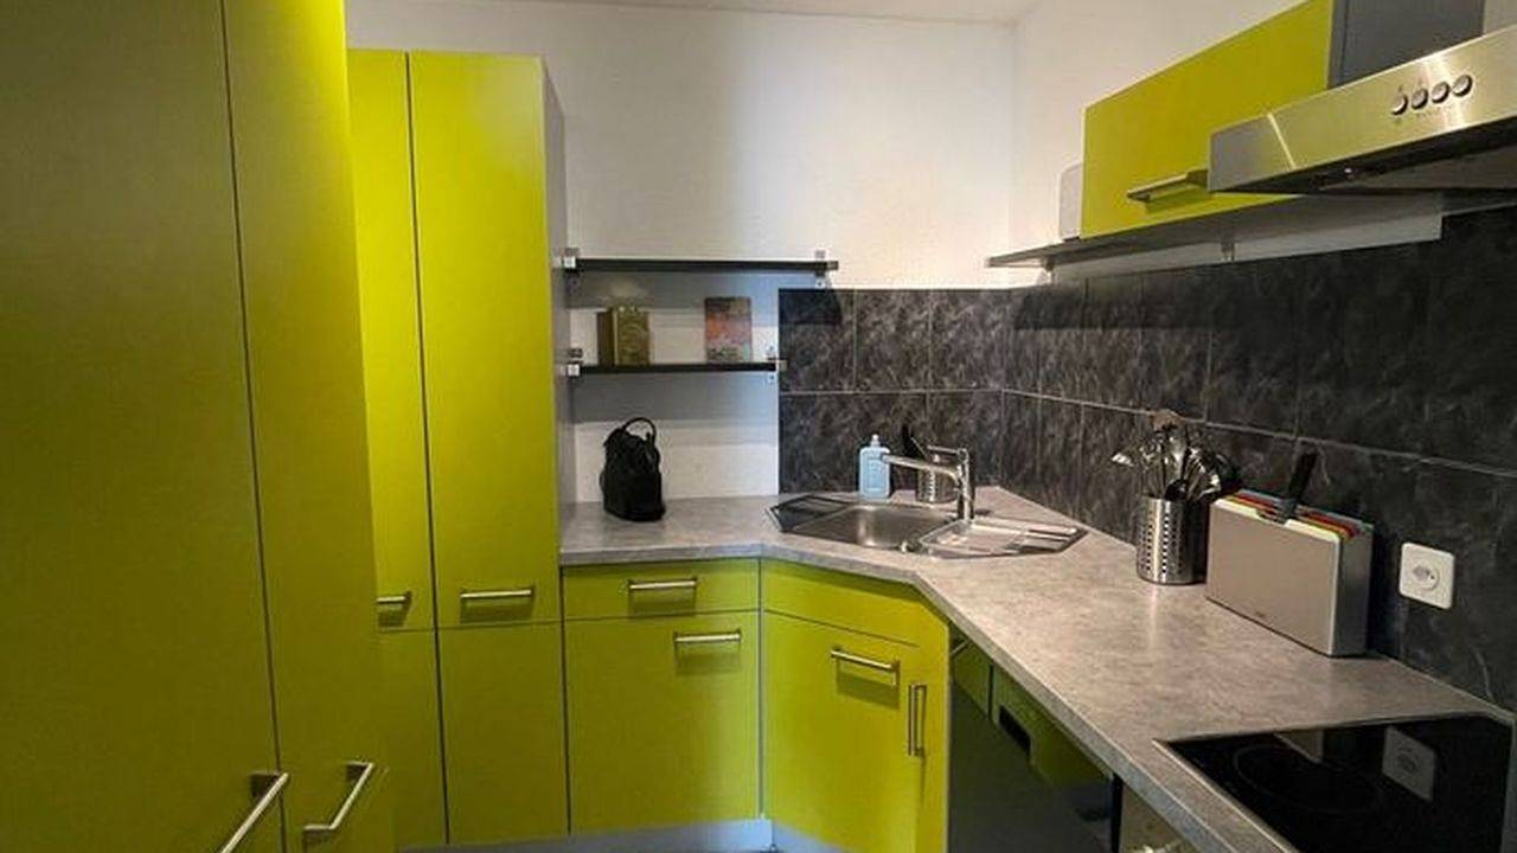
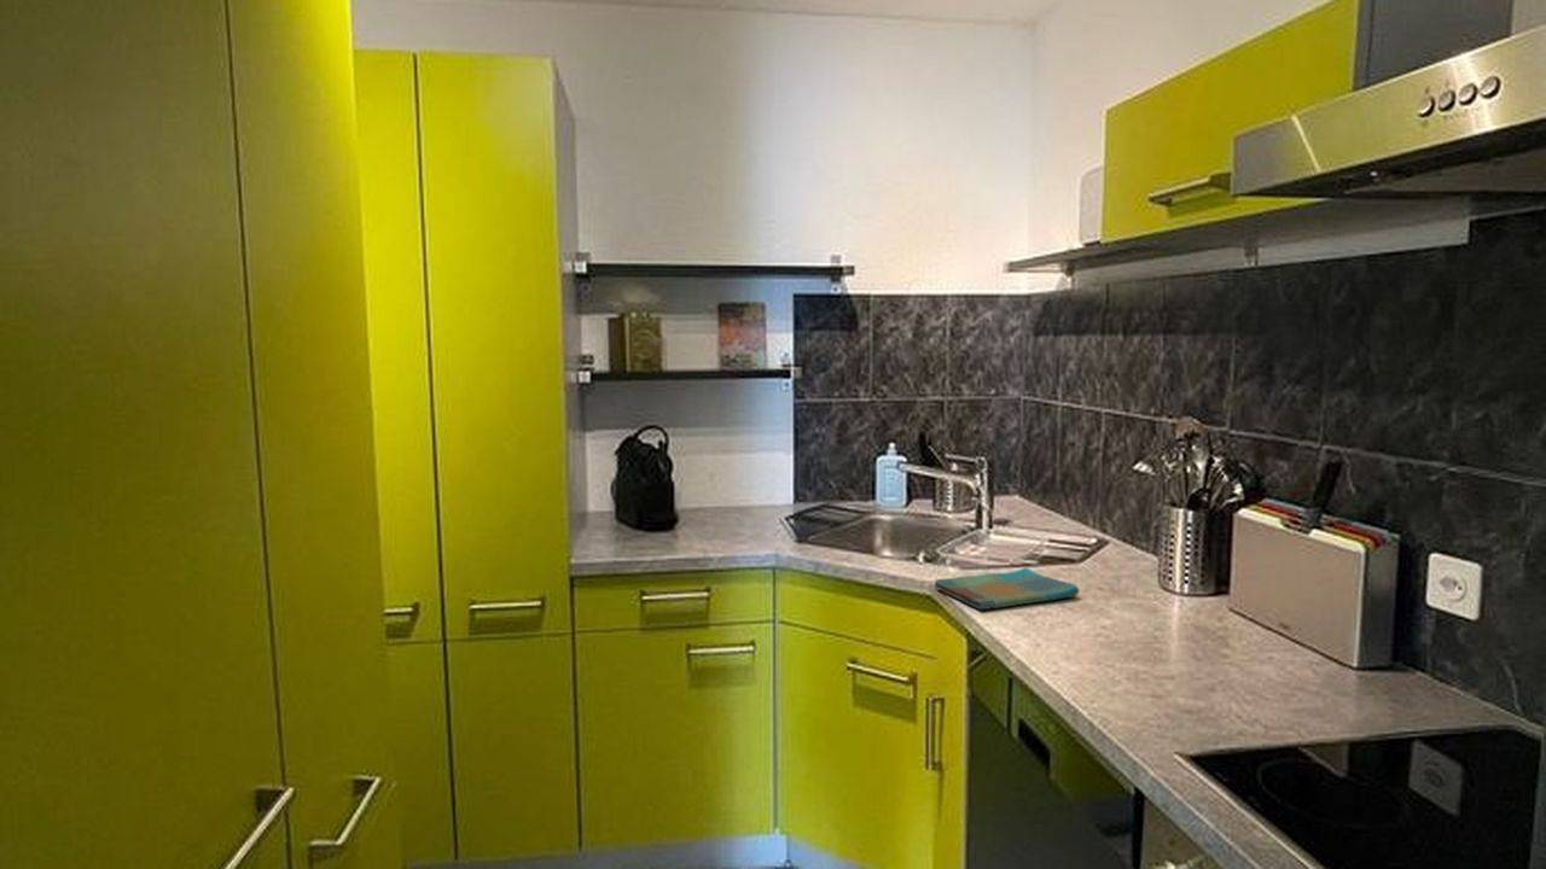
+ dish towel [932,566,1081,611]
